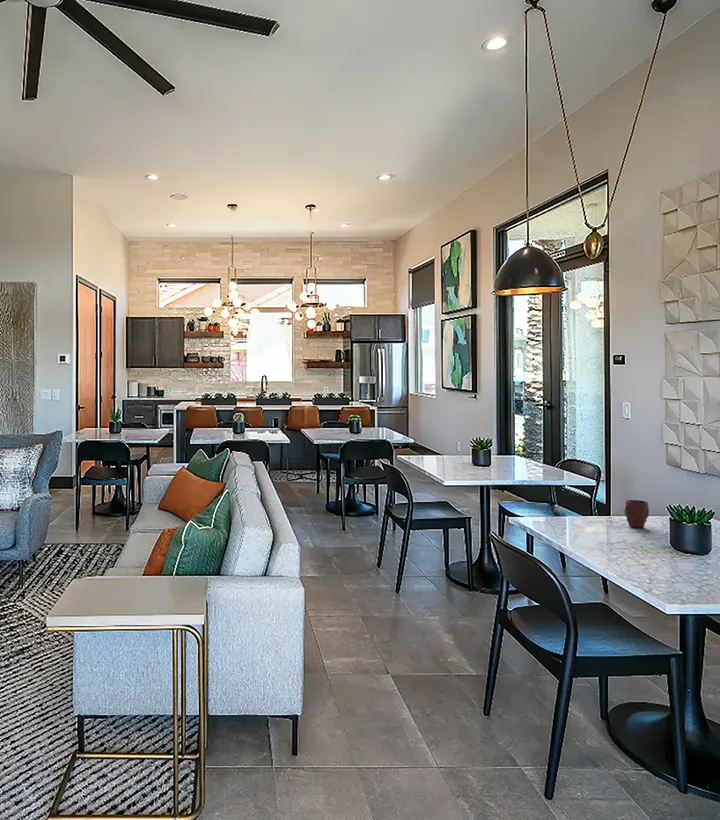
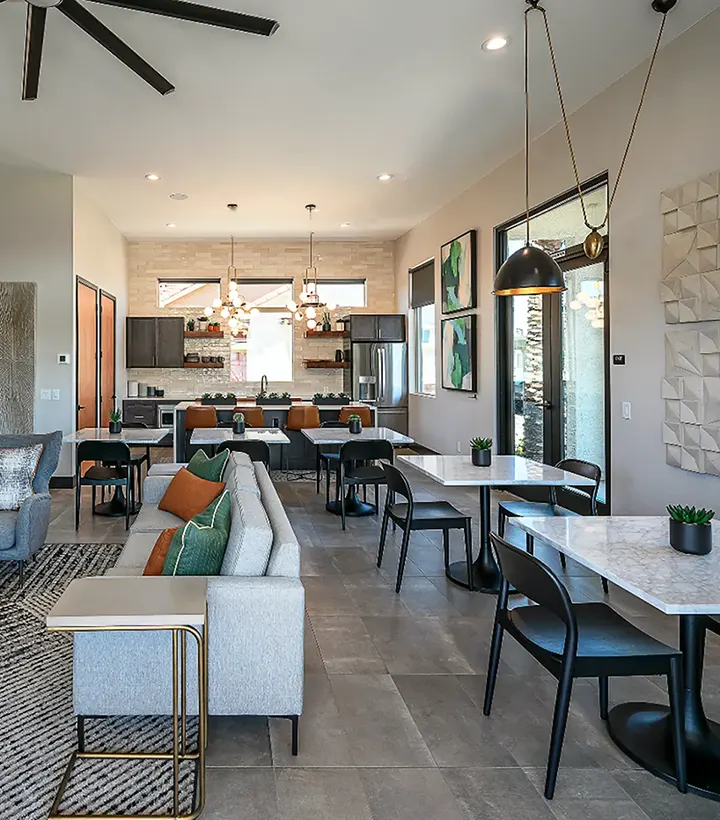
- cup [623,499,650,529]
